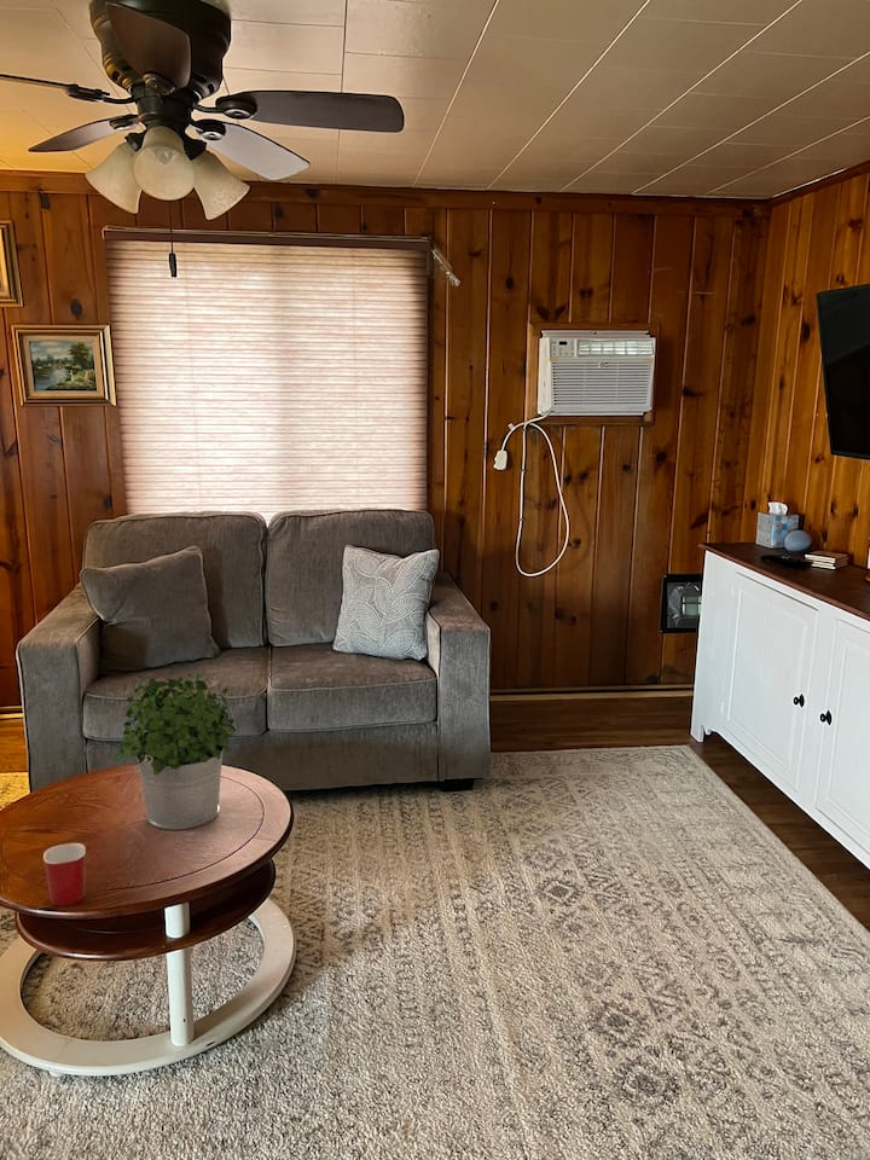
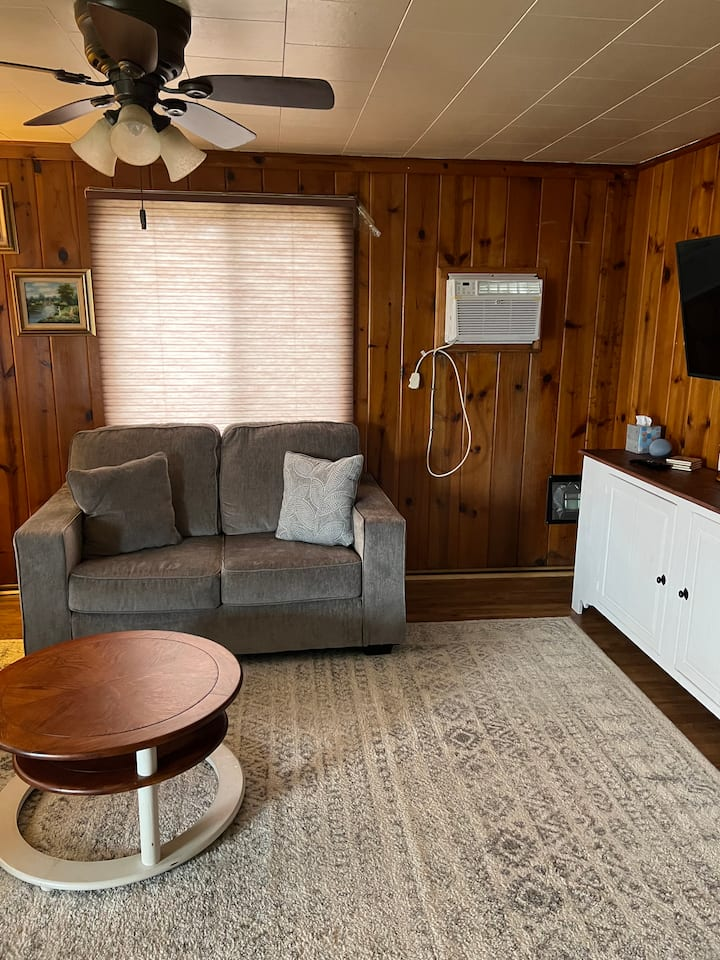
- mug [42,842,87,907]
- potted plant [116,672,237,831]
